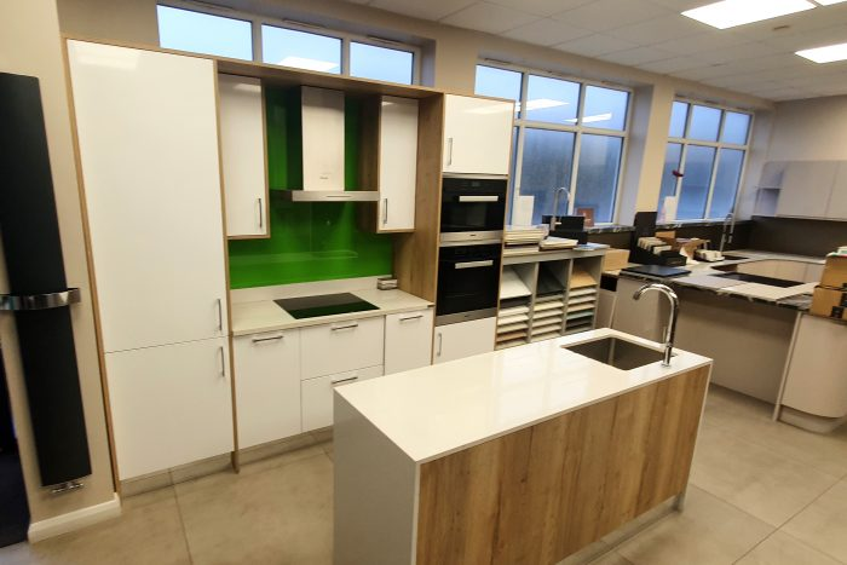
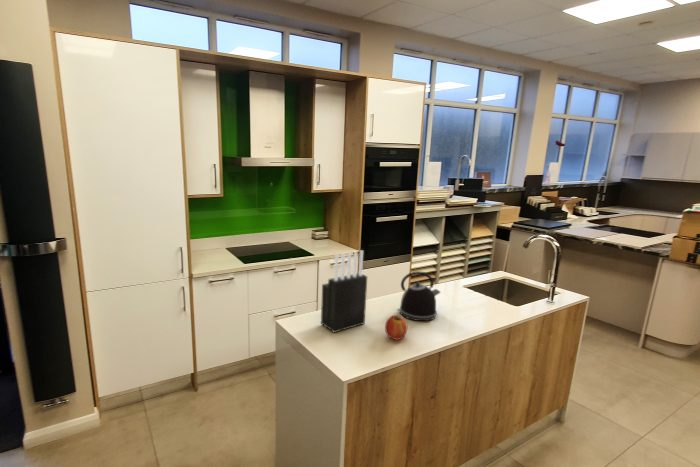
+ kettle [396,270,442,322]
+ knife block [320,249,368,334]
+ fruit [384,314,408,341]
